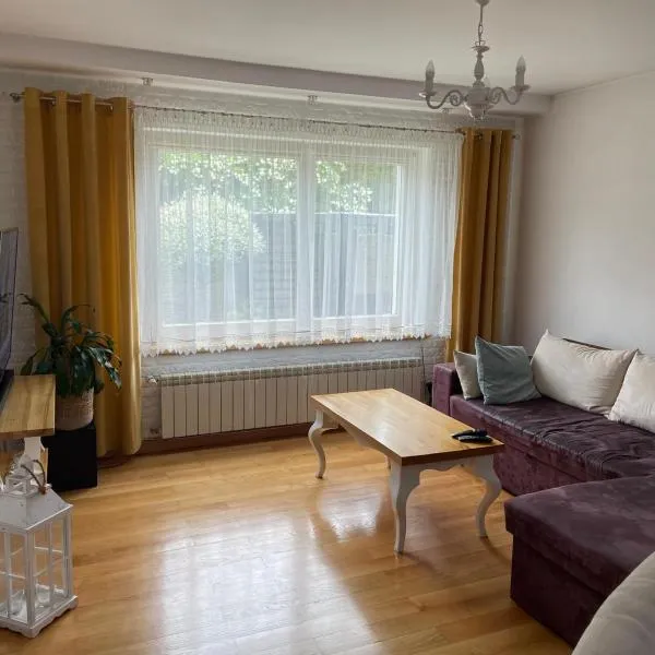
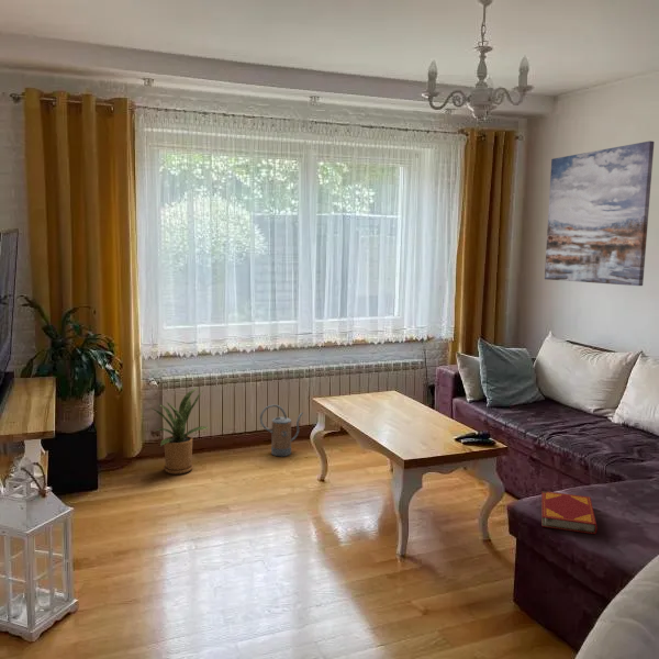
+ watering can [259,403,304,457]
+ hardback book [540,490,599,535]
+ wall art [544,139,655,287]
+ house plant [147,387,210,476]
